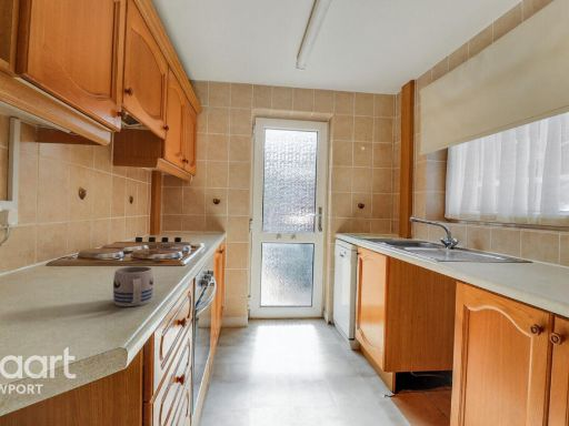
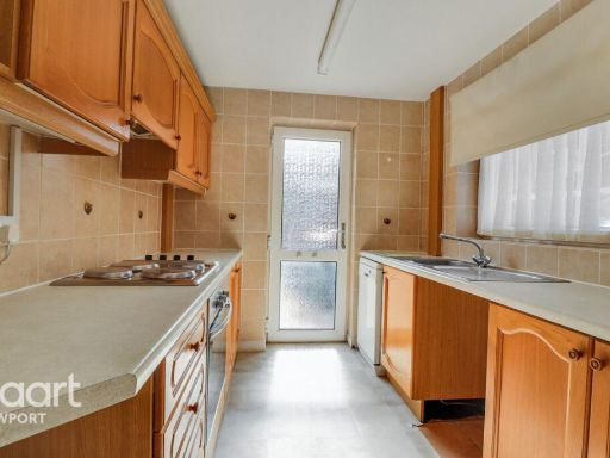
- mug [112,265,154,307]
